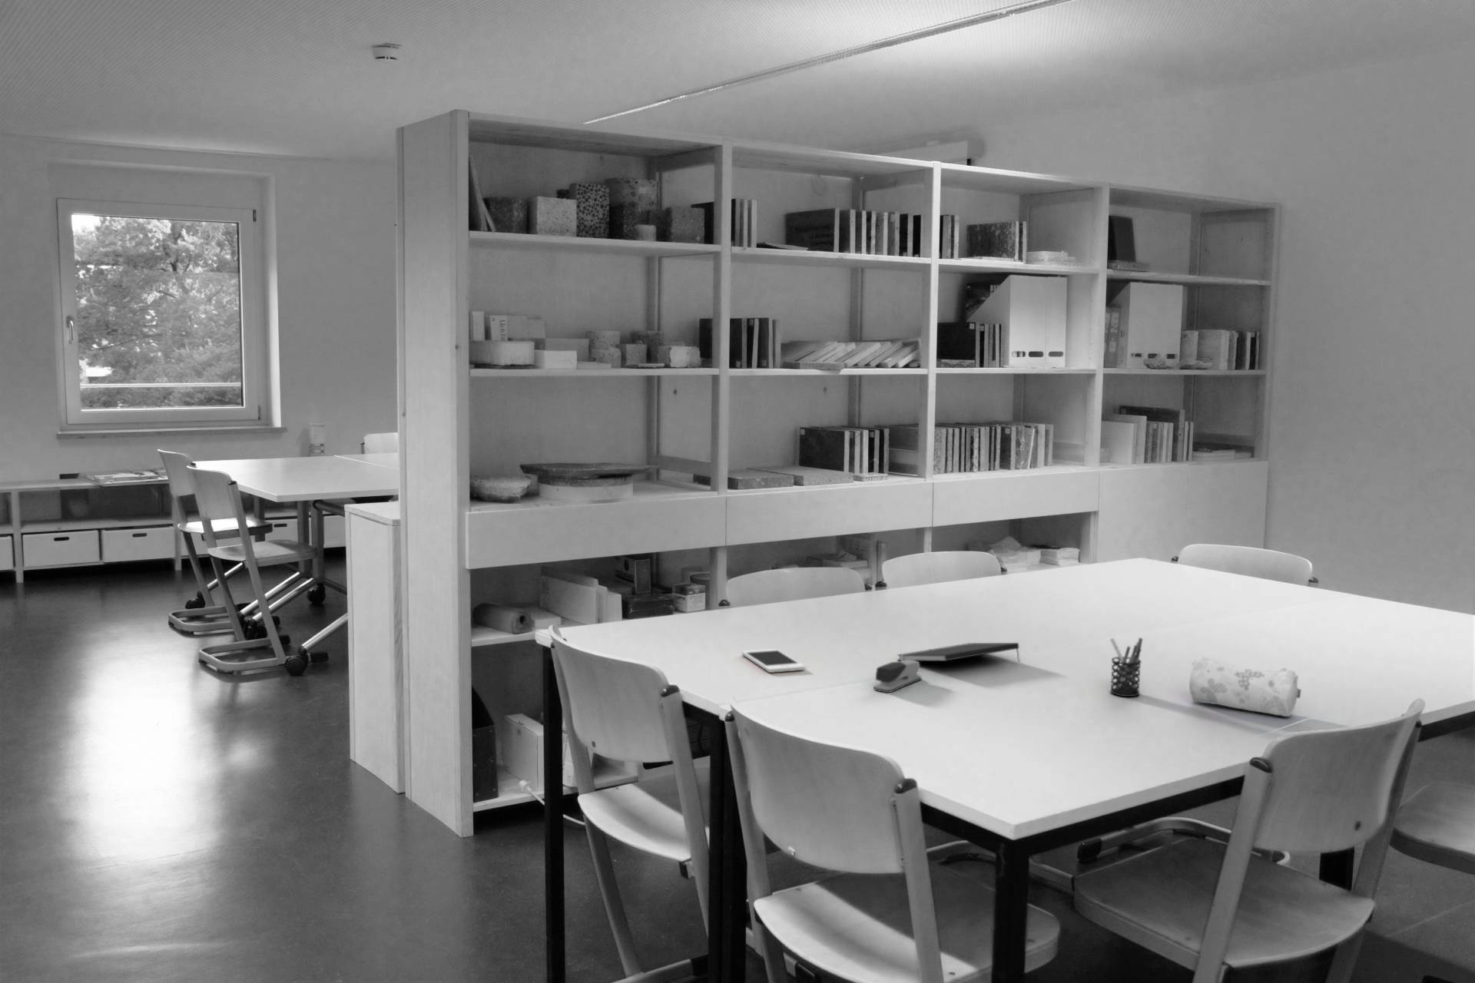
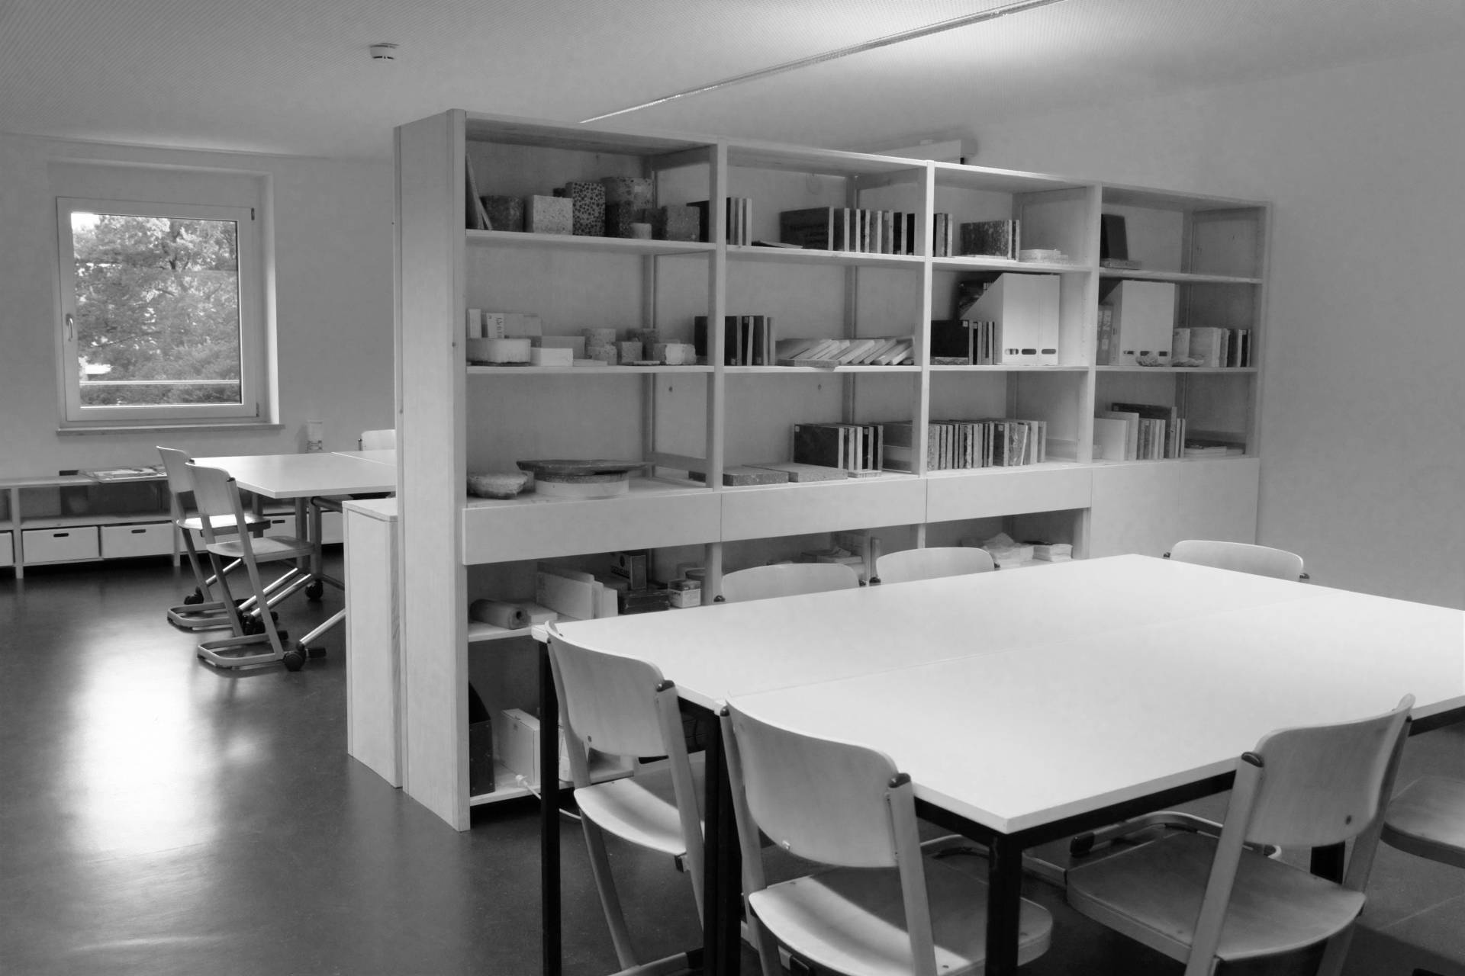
- pencil case [1189,656,1303,718]
- notepad [897,642,1021,662]
- cell phone [741,648,806,674]
- pen holder [1110,637,1144,698]
- stapler [874,659,923,693]
